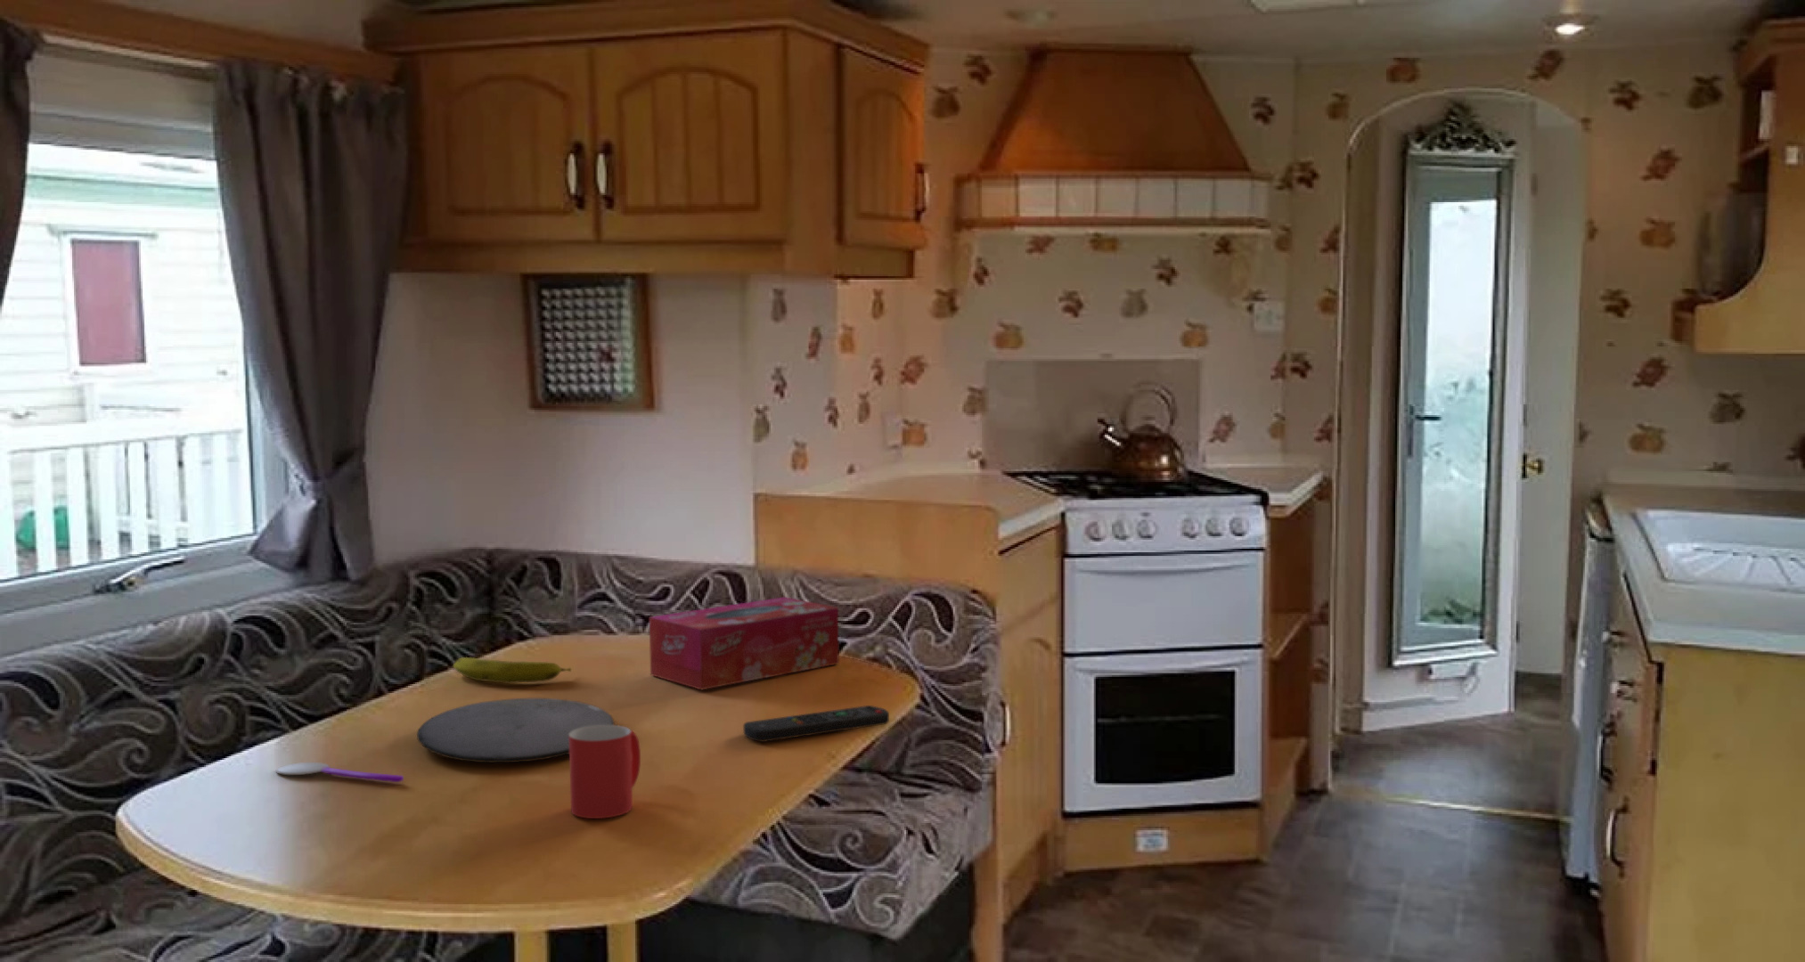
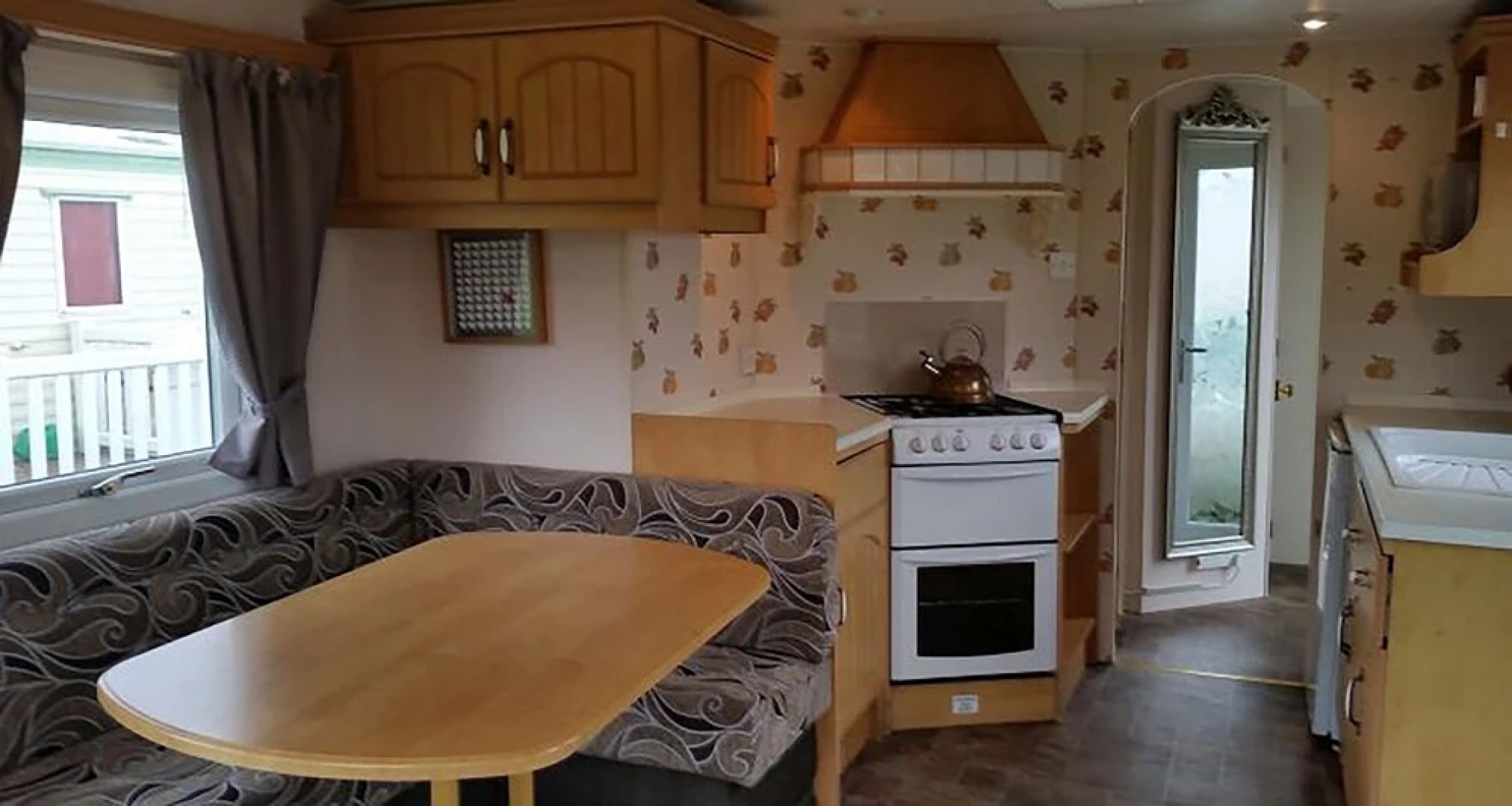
- plate [417,697,616,764]
- mug [568,724,641,820]
- tissue box [648,596,840,690]
- spoon [276,761,405,783]
- remote control [743,704,891,742]
- fruit [452,656,572,684]
